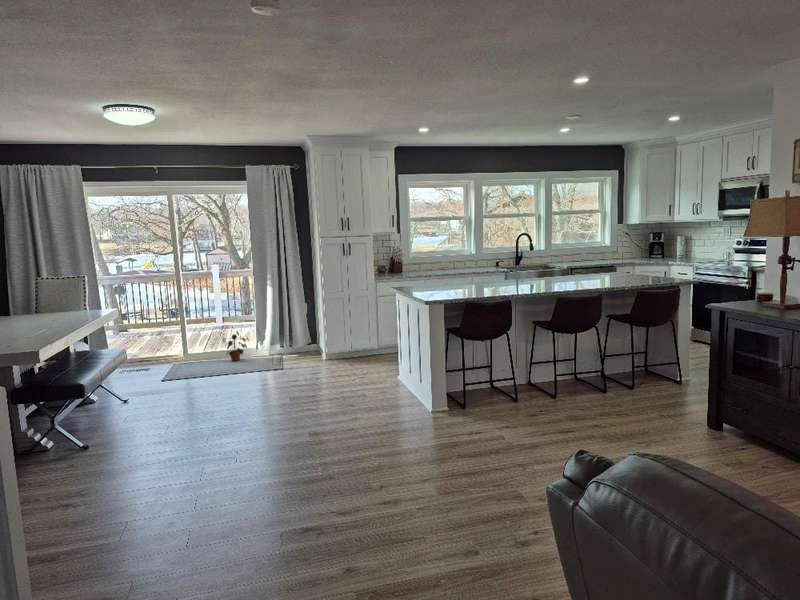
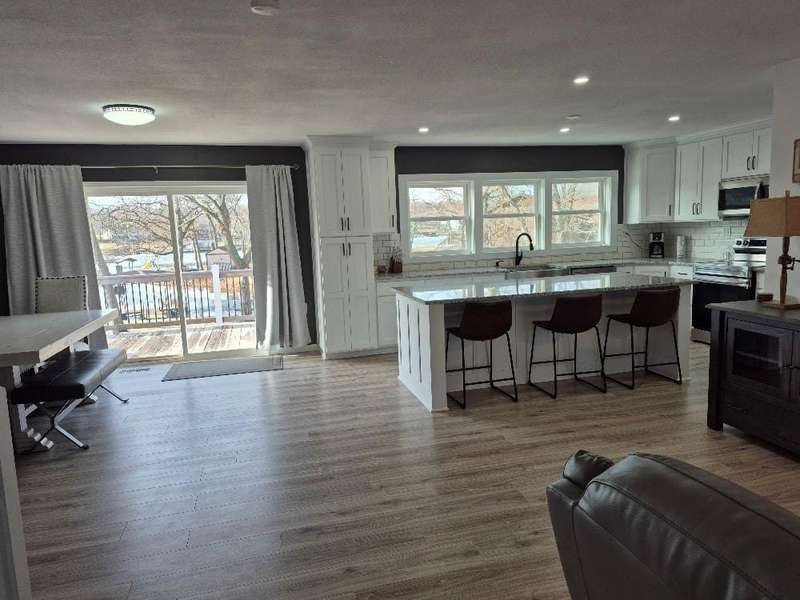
- potted plant [222,330,250,362]
